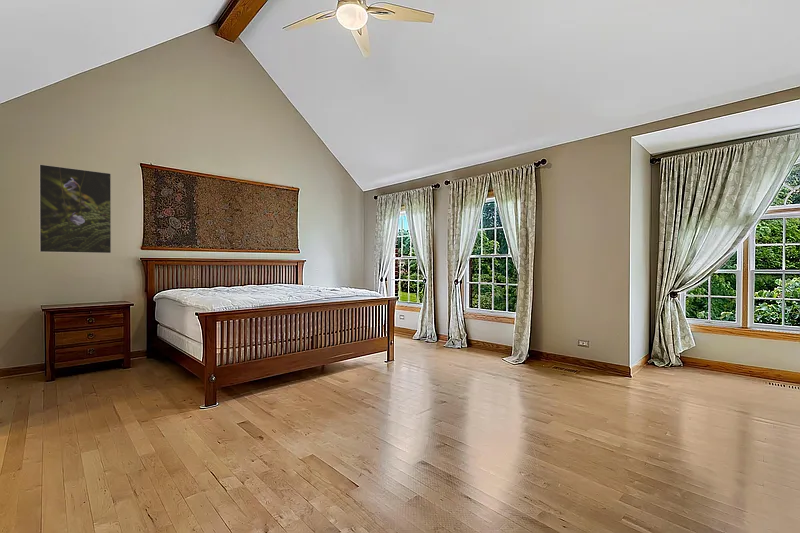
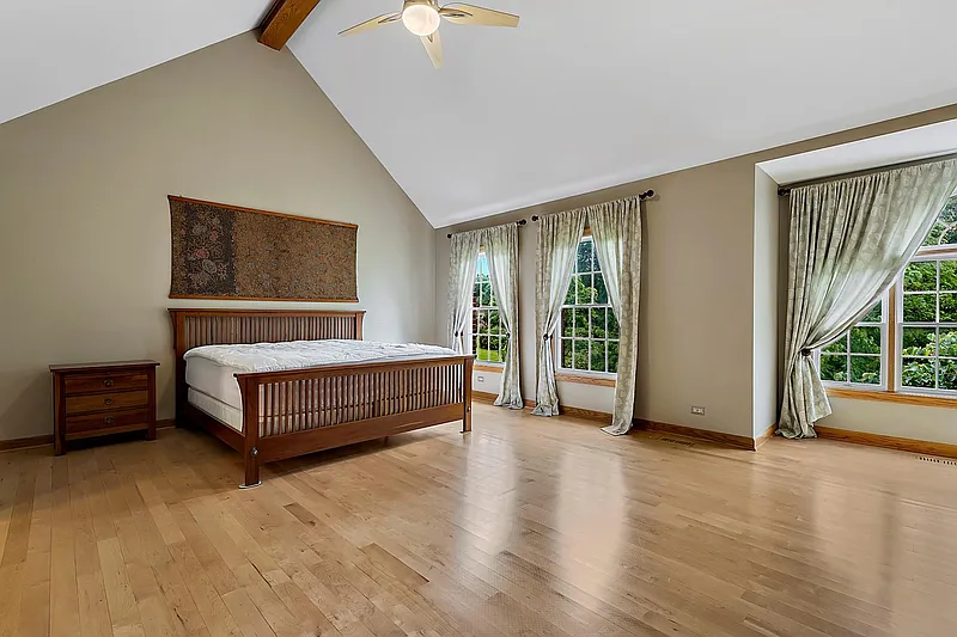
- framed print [38,163,112,254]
